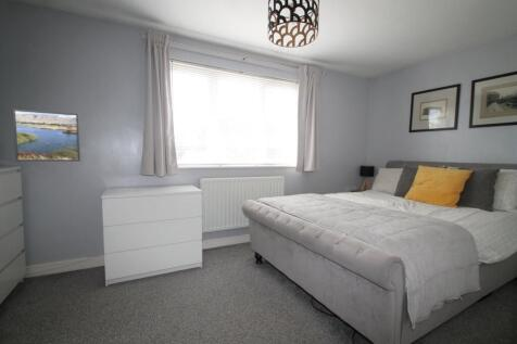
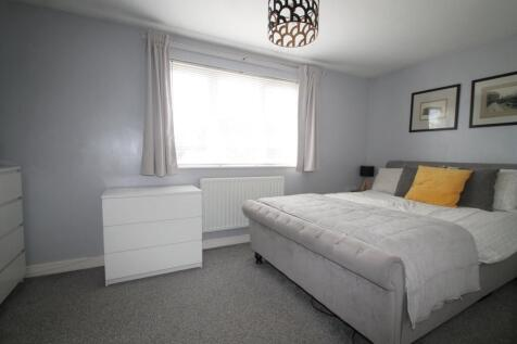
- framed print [12,107,81,162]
